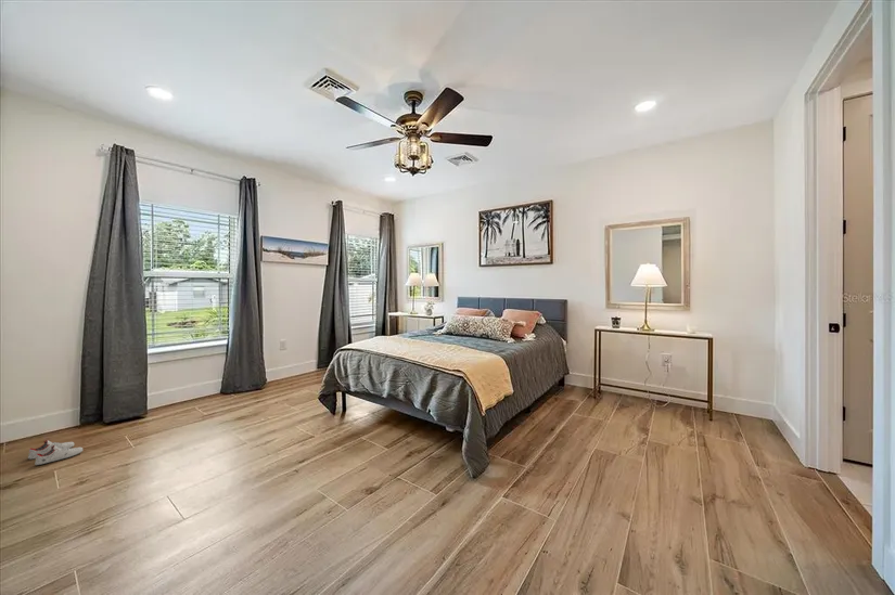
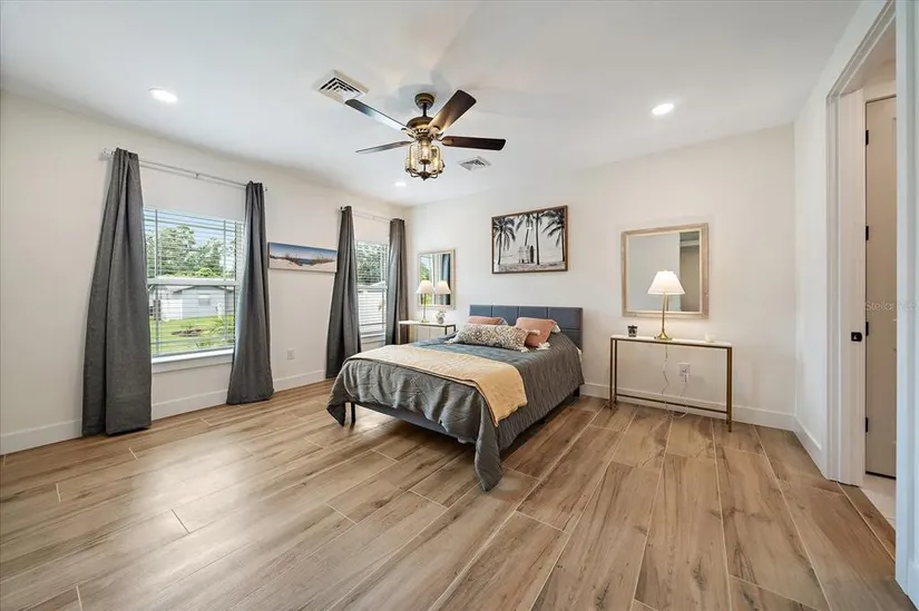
- shoe [27,439,84,466]
